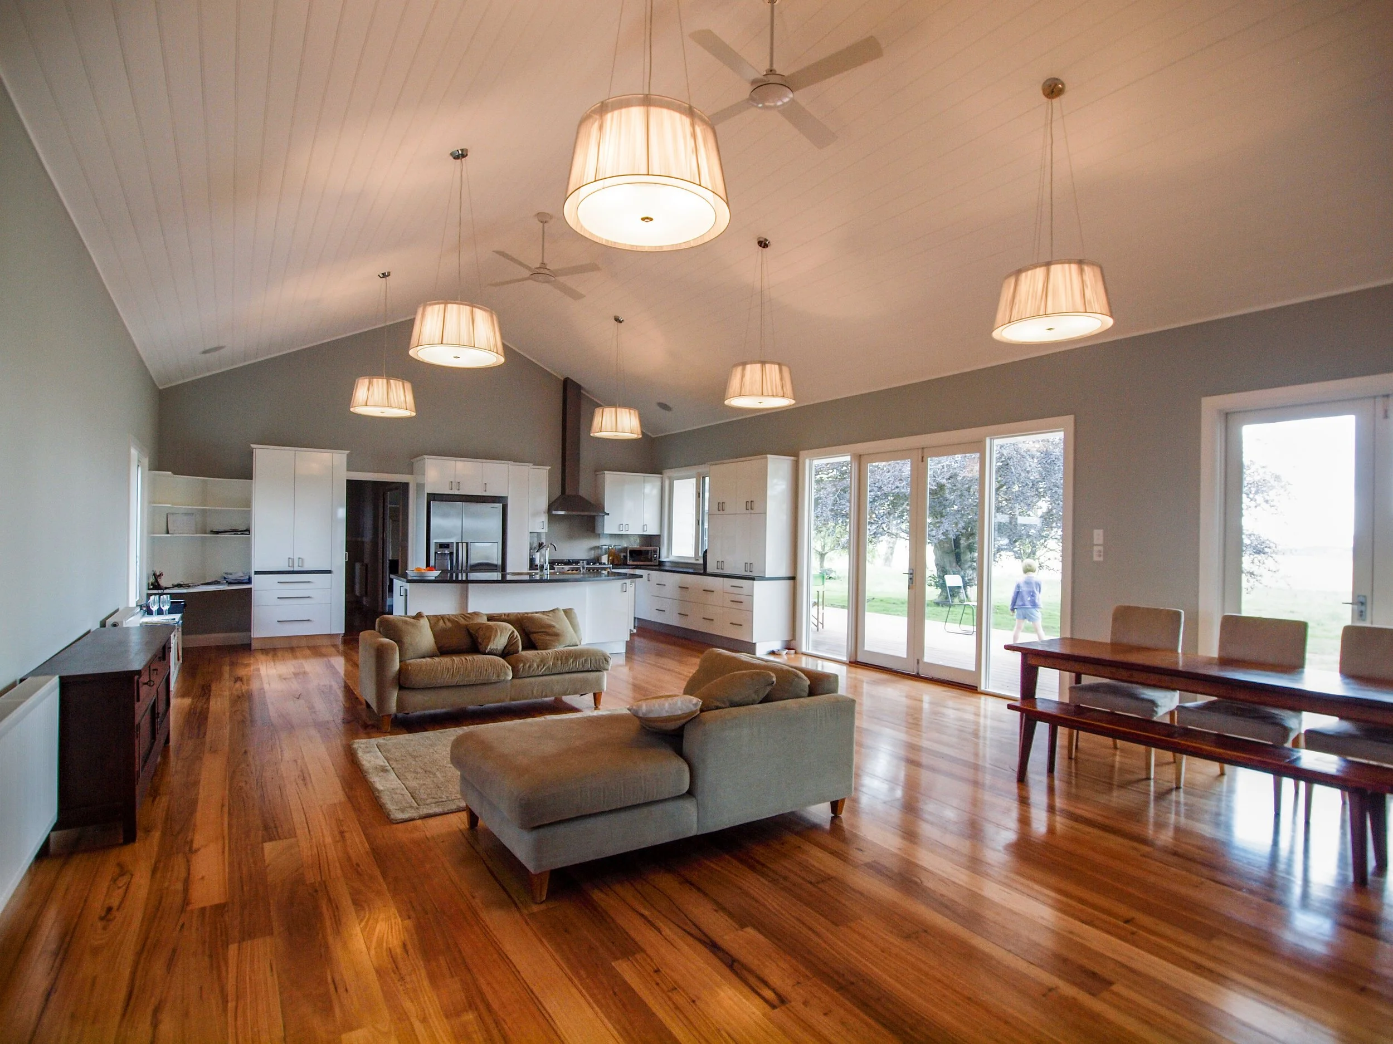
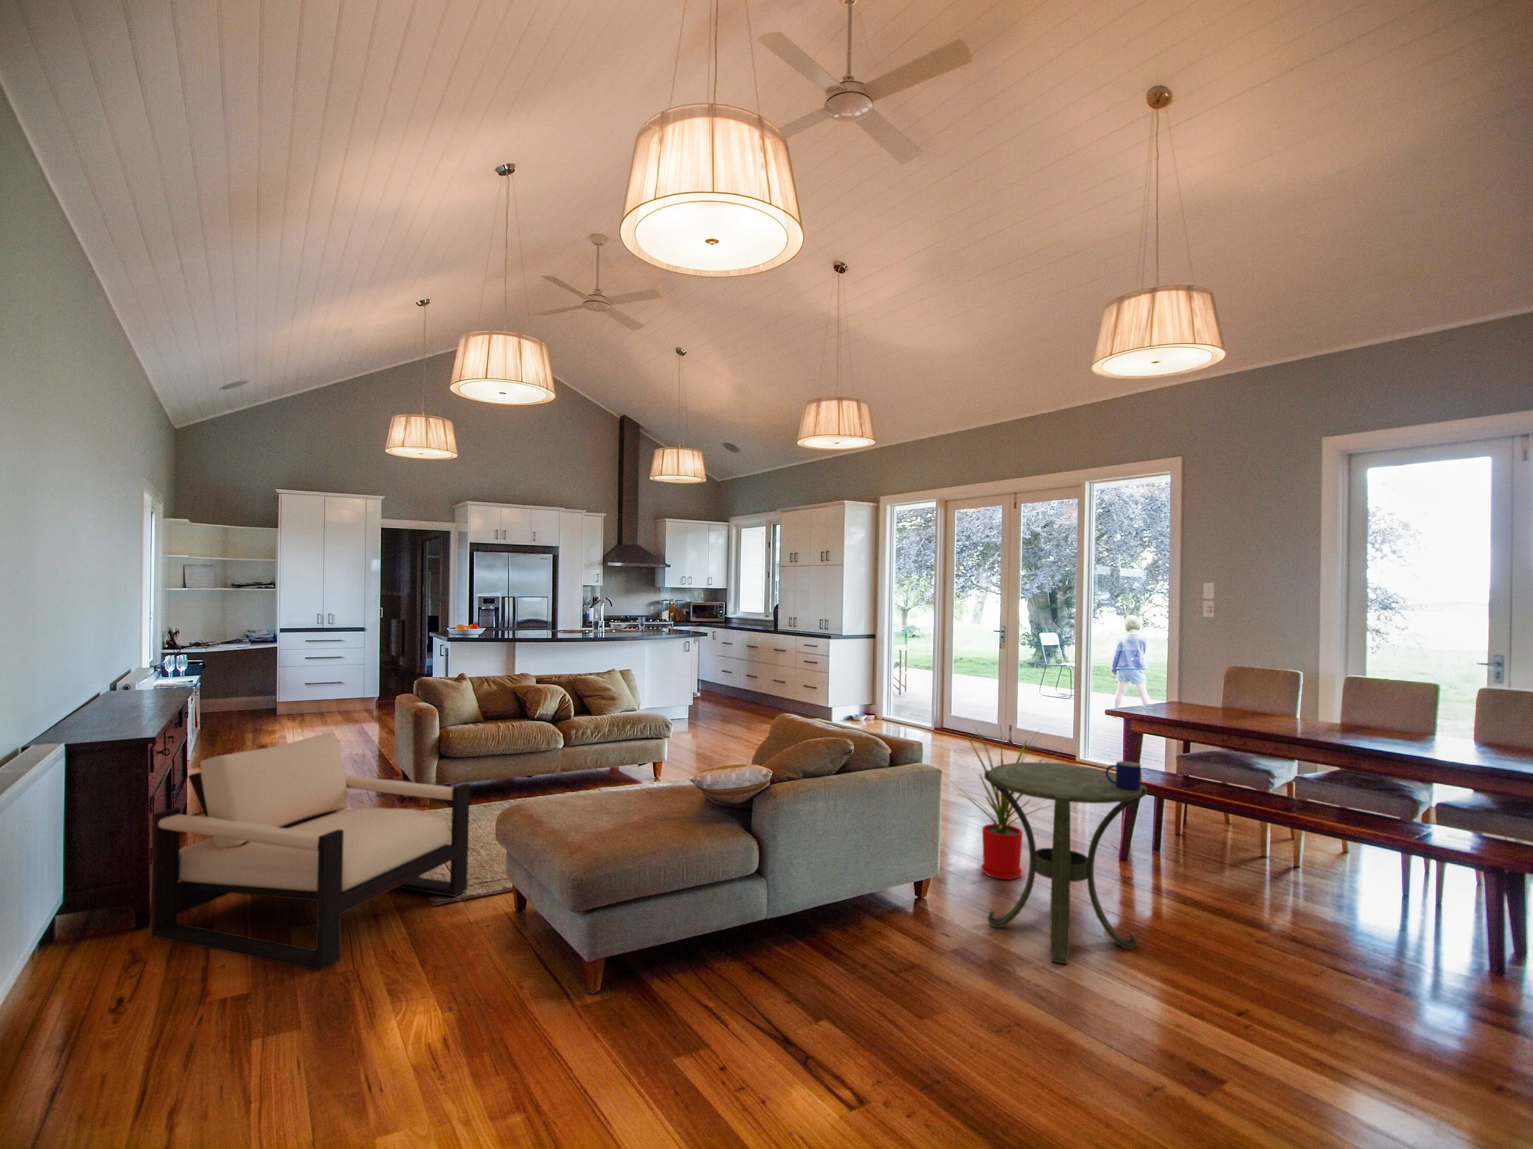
+ house plant [948,723,1061,880]
+ side table [984,762,1147,964]
+ armchair [150,733,471,972]
+ mug [1106,760,1142,791]
